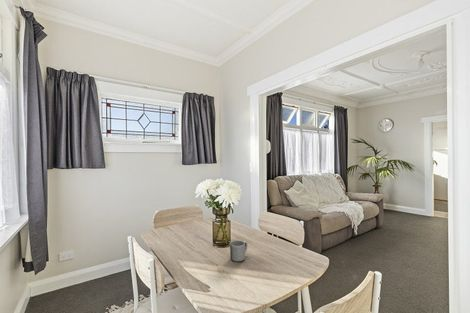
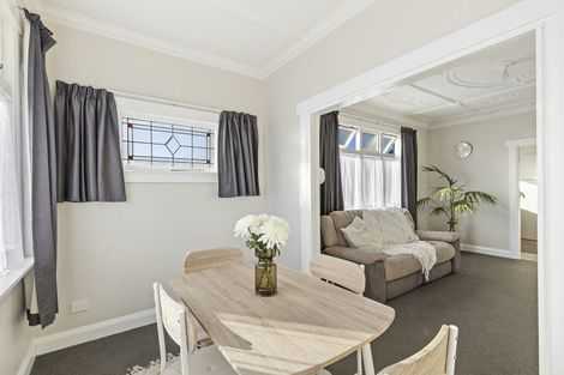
- mug [229,239,248,263]
